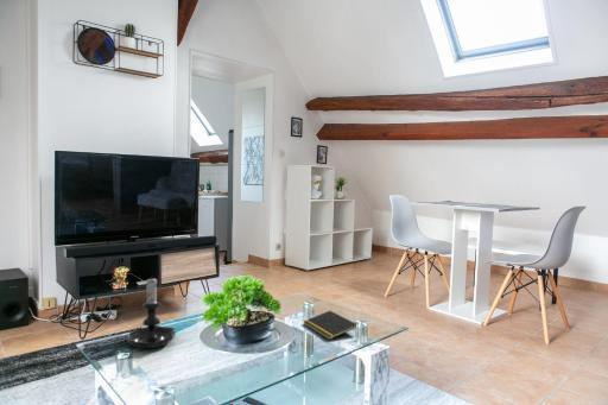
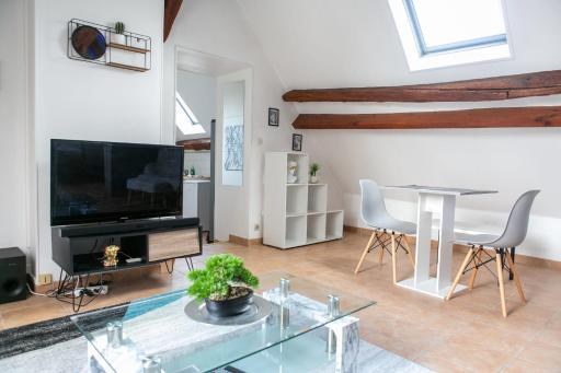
- notepad [302,310,357,341]
- candle holder [126,273,177,349]
